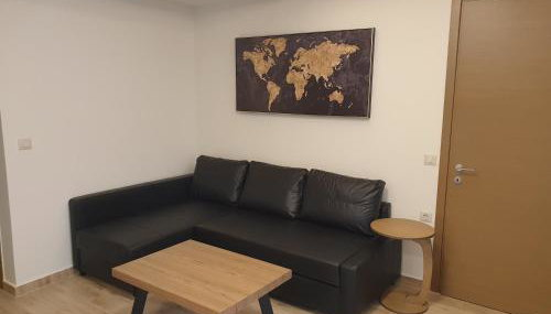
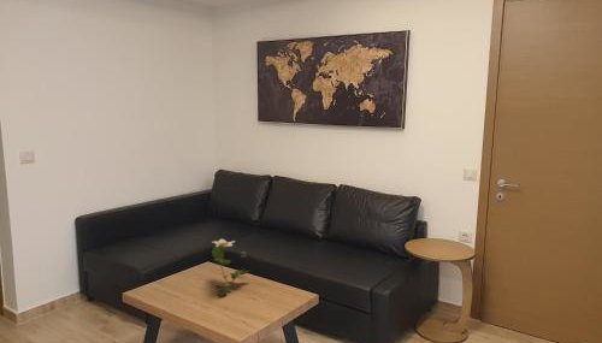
+ flower [211,238,253,297]
